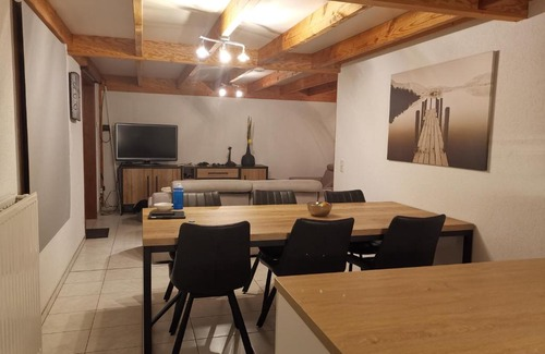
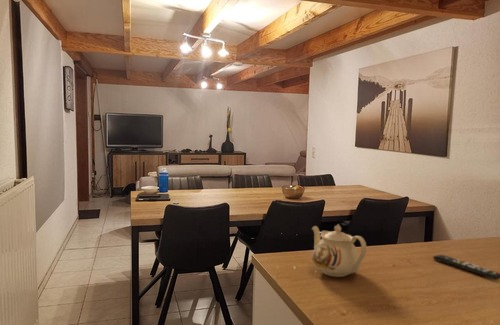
+ teapot [311,223,367,278]
+ remote control [432,254,500,281]
